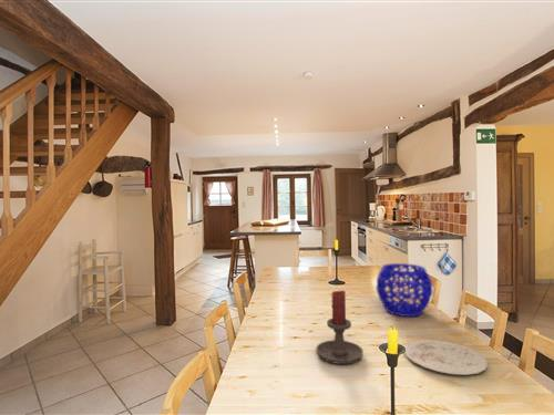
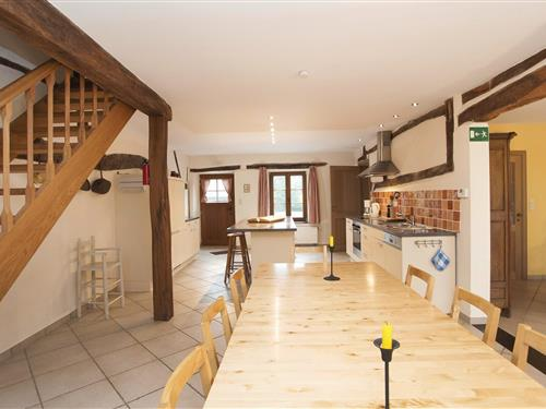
- plate [404,339,489,376]
- decorative bowl [375,262,433,318]
- candle holder [315,290,365,365]
